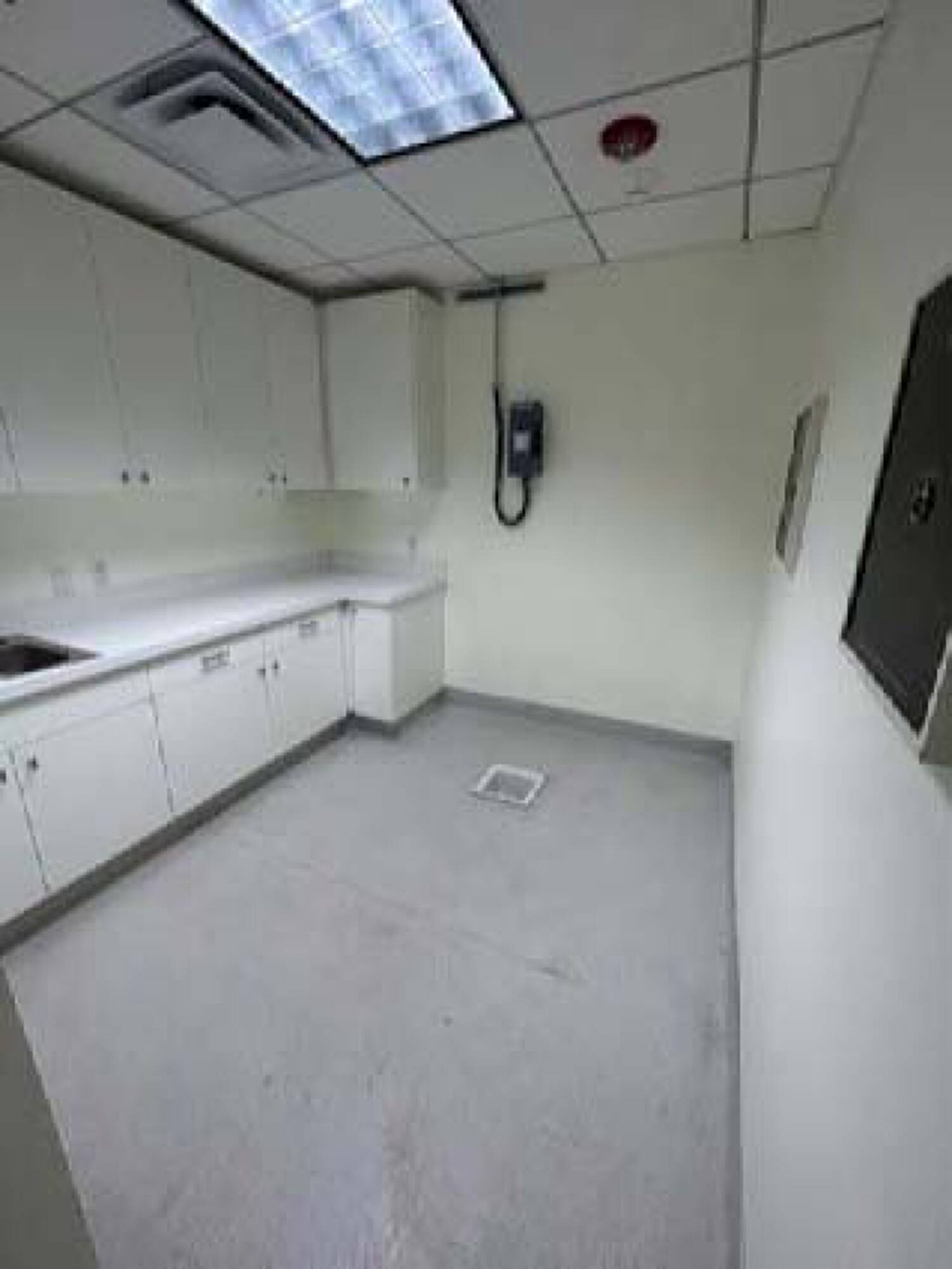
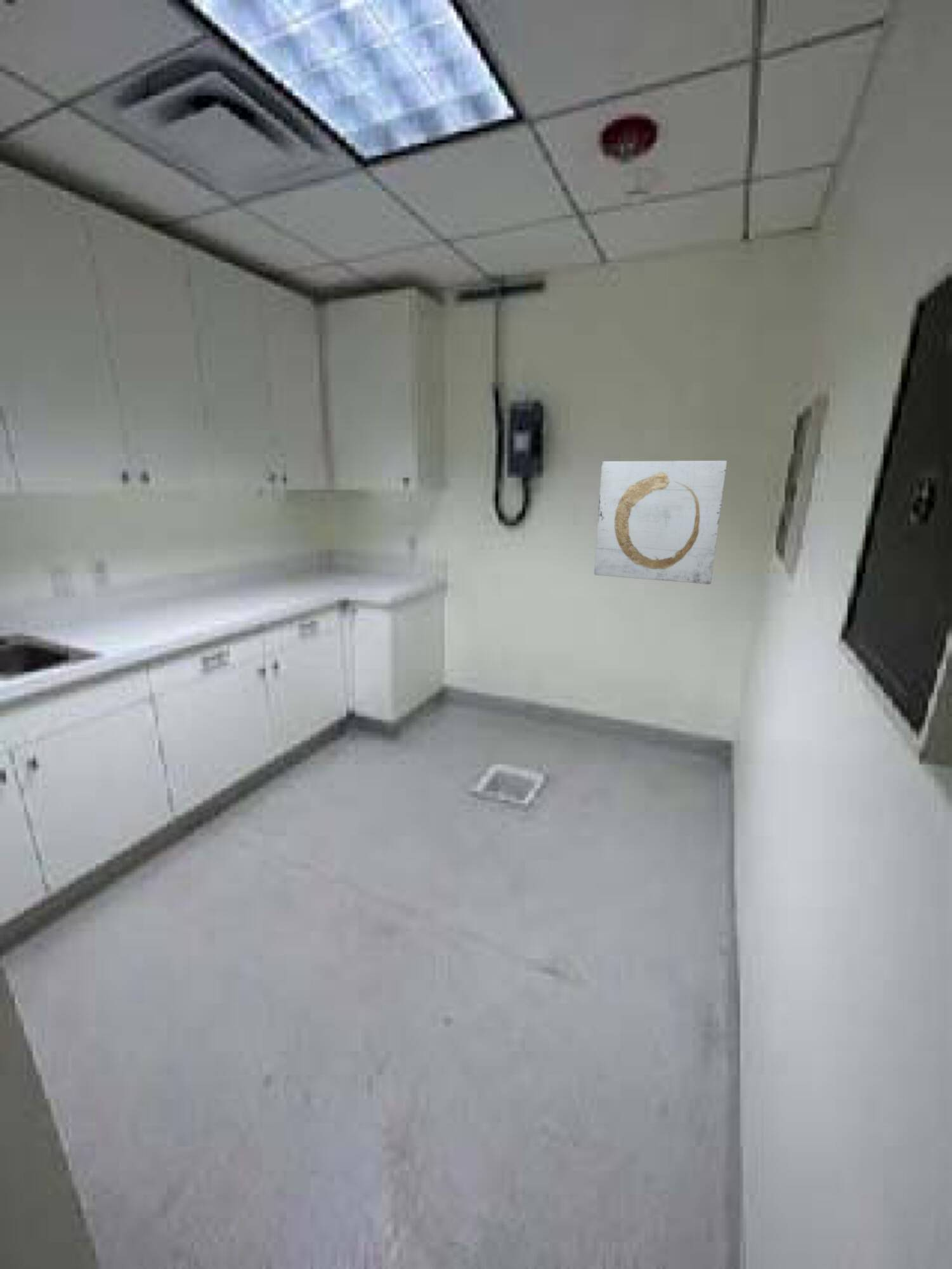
+ wall art [594,460,727,585]
